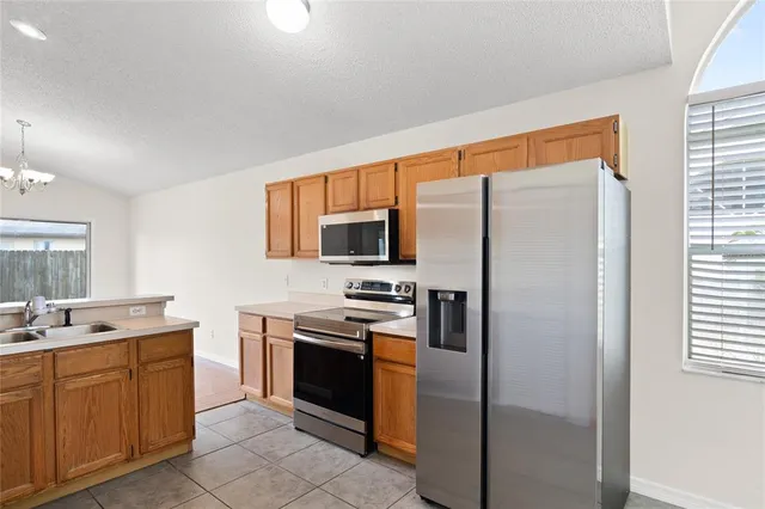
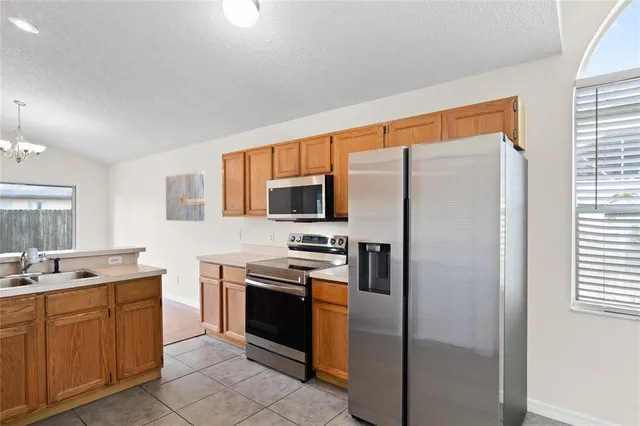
+ wall art [165,170,206,222]
